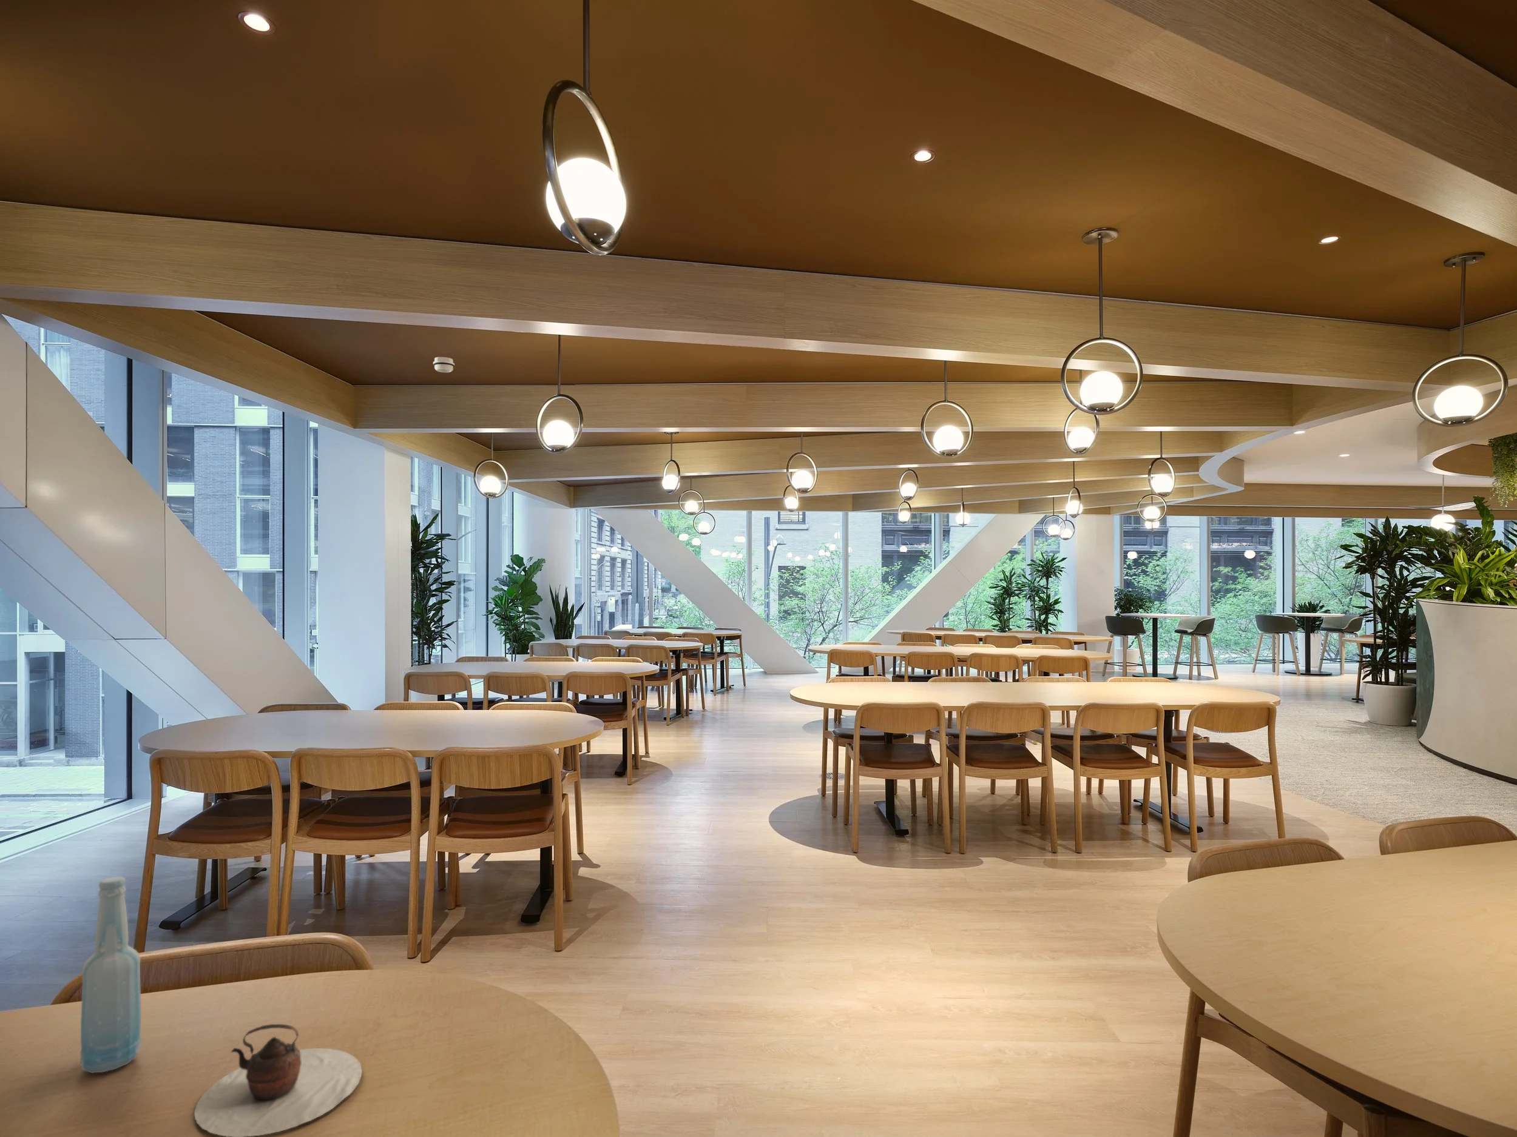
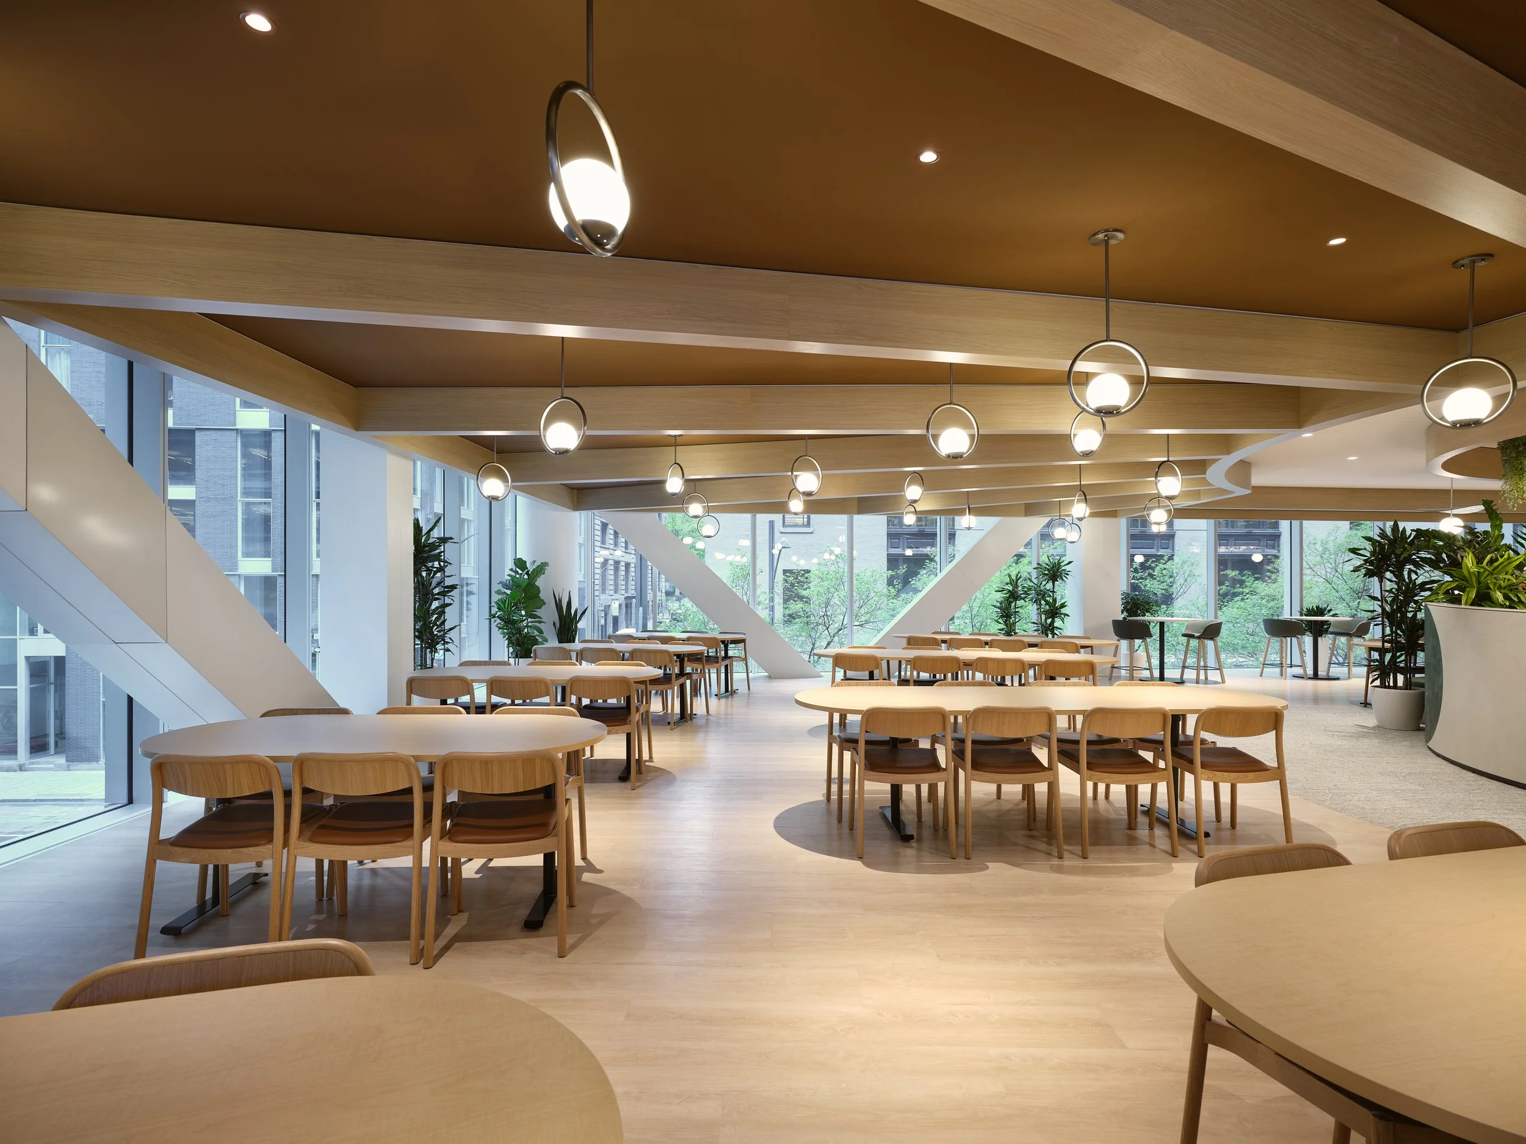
- teapot [194,1024,363,1137]
- bottle [80,875,141,1074]
- smoke detector [432,357,455,373]
